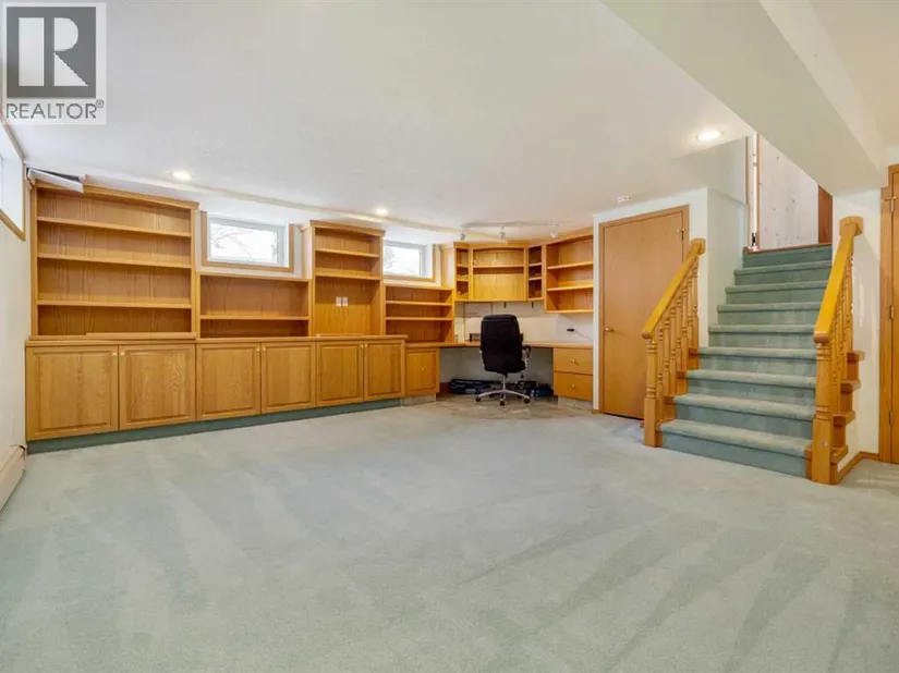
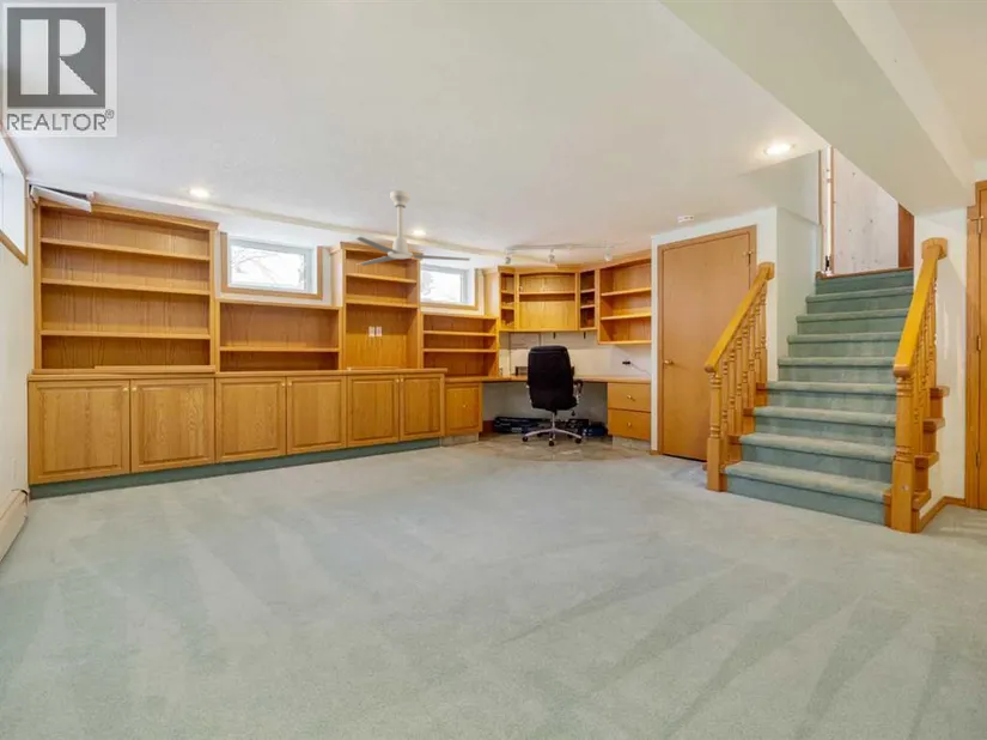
+ ceiling fan [355,189,471,267]
